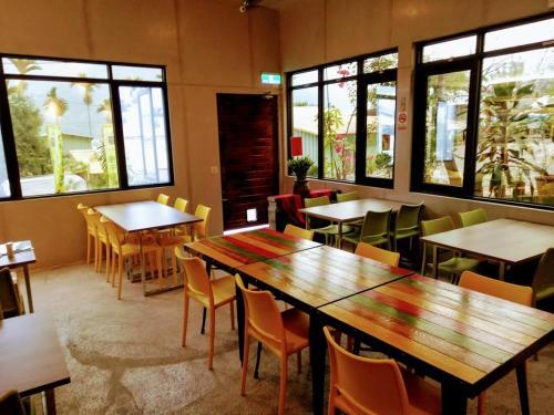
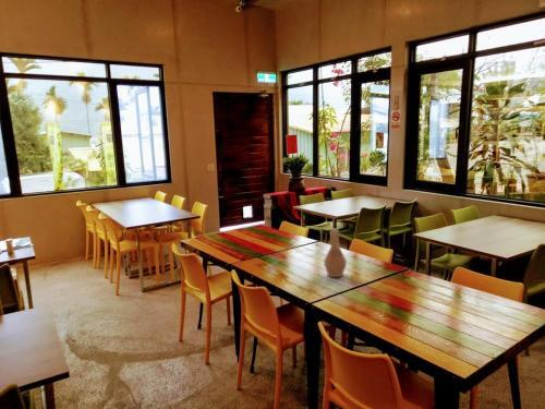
+ vase [323,227,348,278]
